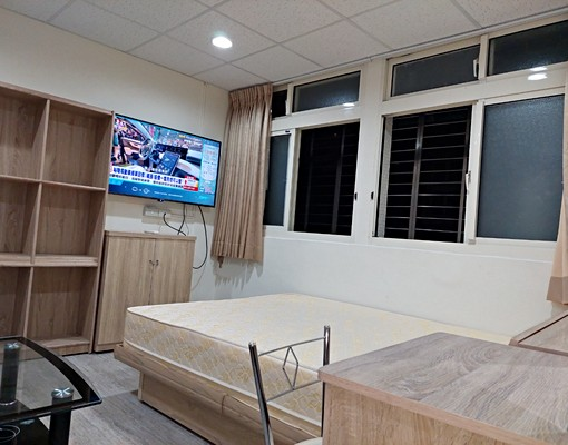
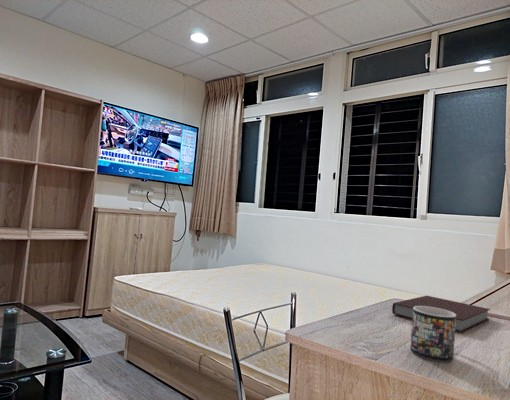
+ mug [409,306,456,362]
+ notebook [391,295,491,333]
